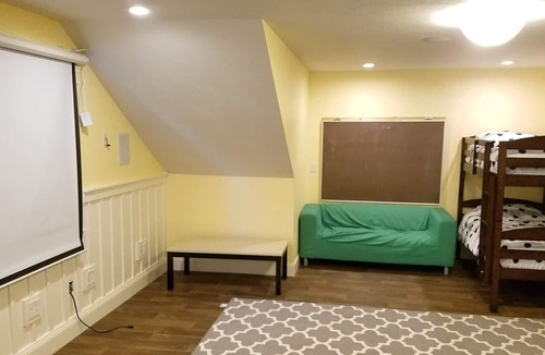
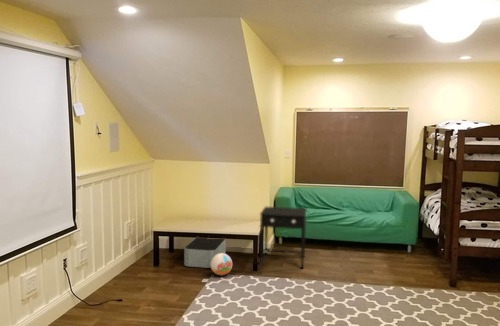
+ storage bin [183,237,227,269]
+ ball [210,253,233,277]
+ side table [259,206,307,269]
